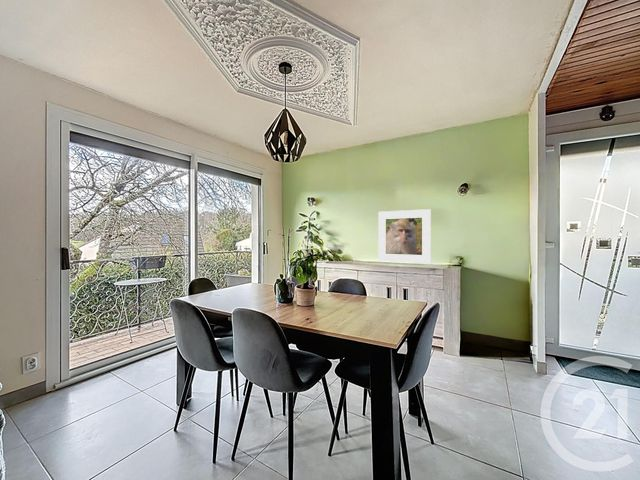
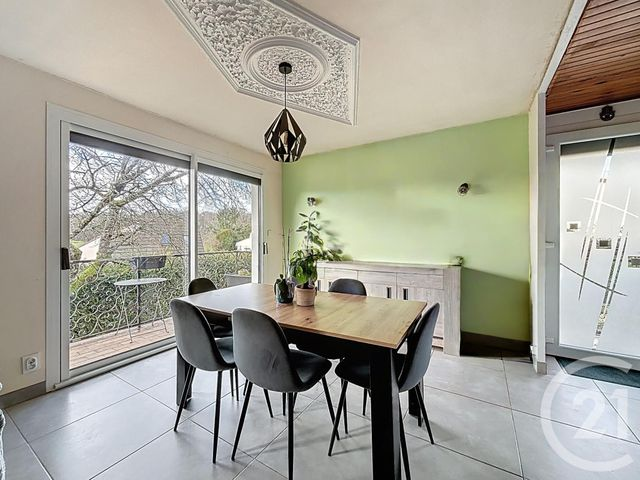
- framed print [377,208,432,264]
